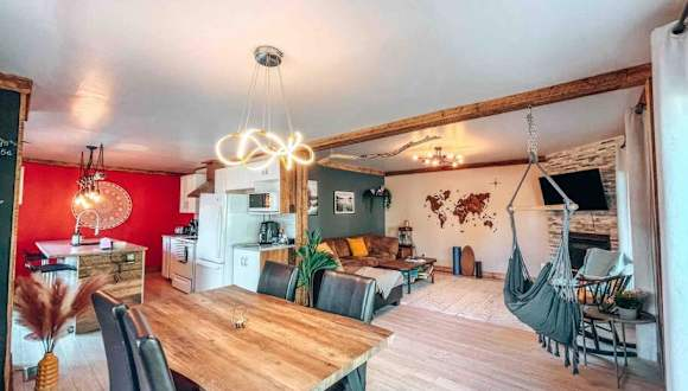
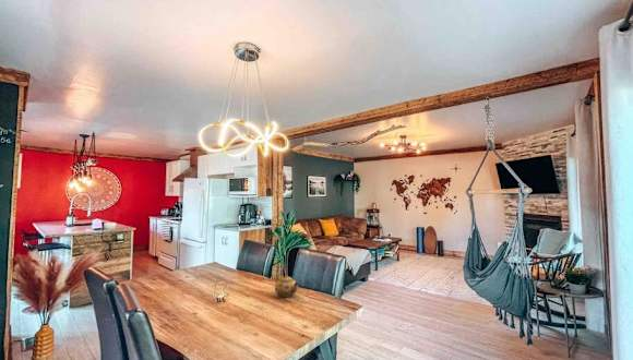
+ teapot [274,273,300,299]
